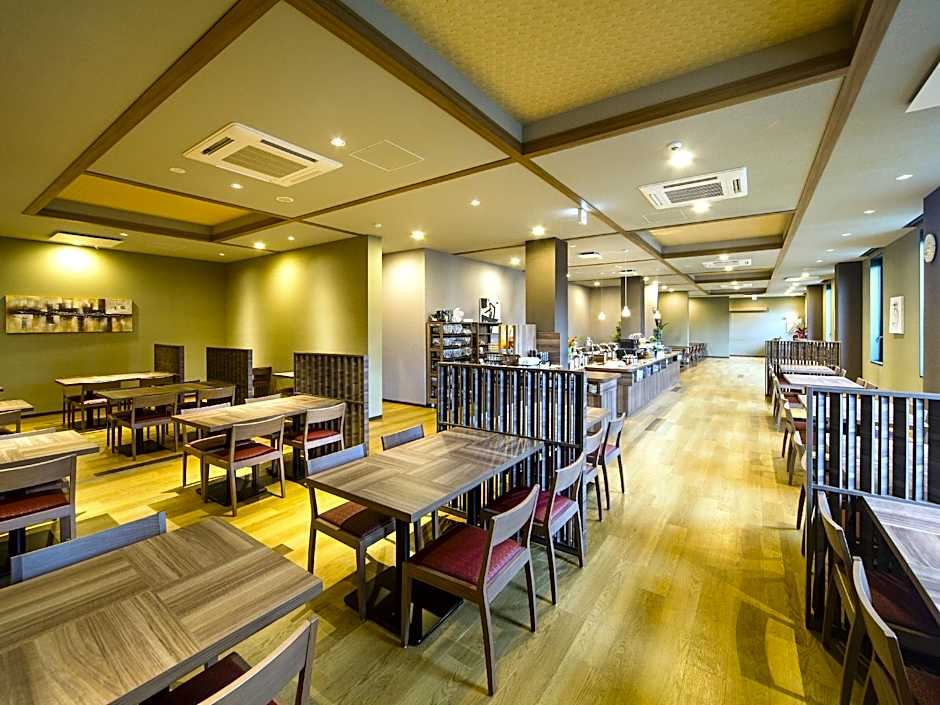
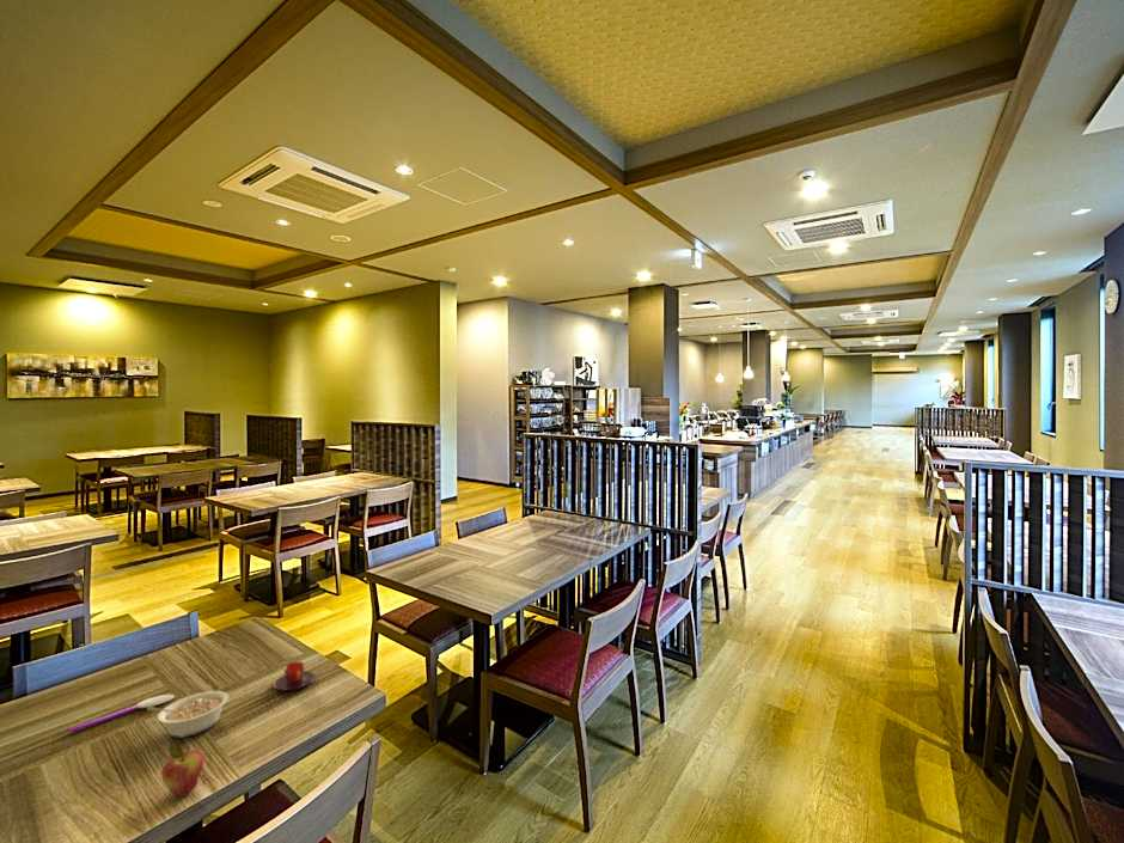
+ spoon [68,694,176,733]
+ legume [146,690,230,739]
+ teacup [273,661,317,691]
+ fruit [160,741,206,798]
